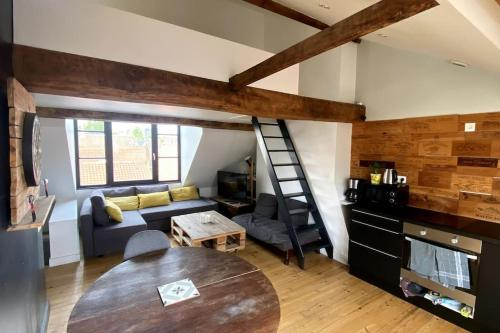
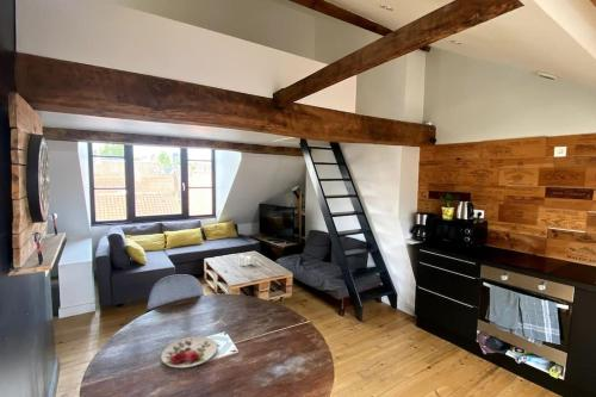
+ plate [160,335,218,368]
